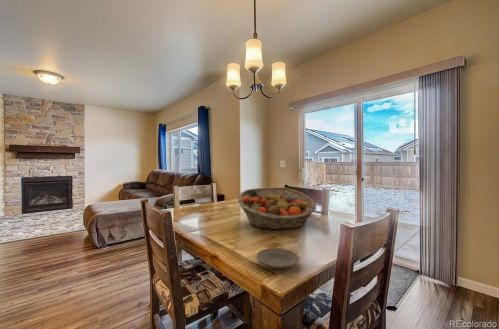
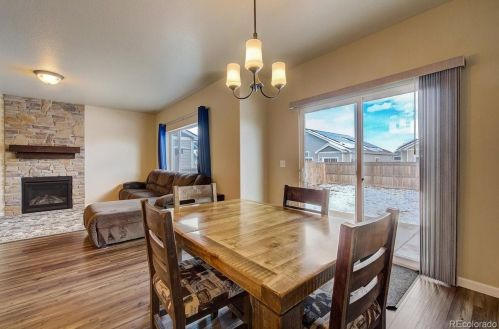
- plate [256,247,300,269]
- fruit basket [237,186,317,230]
